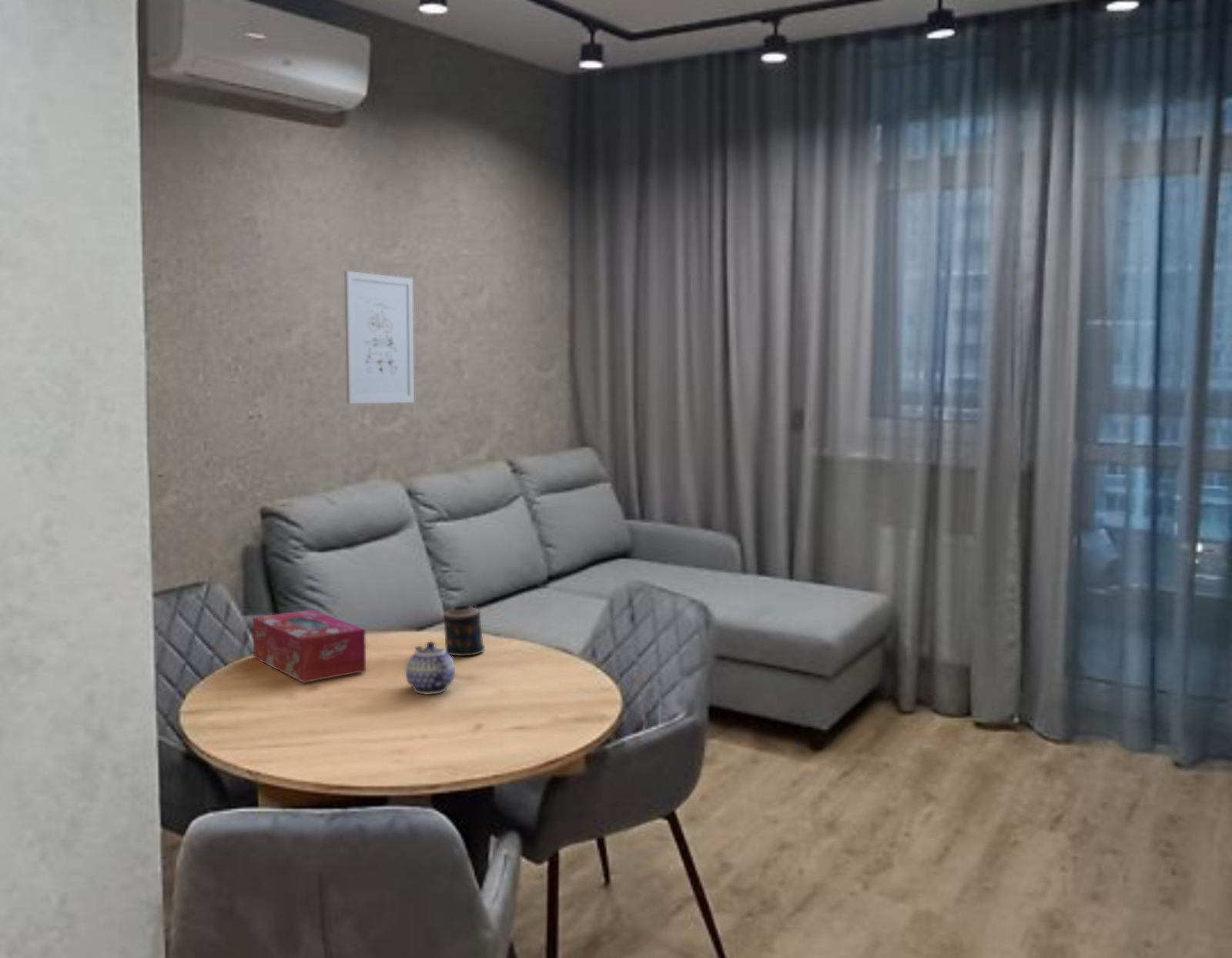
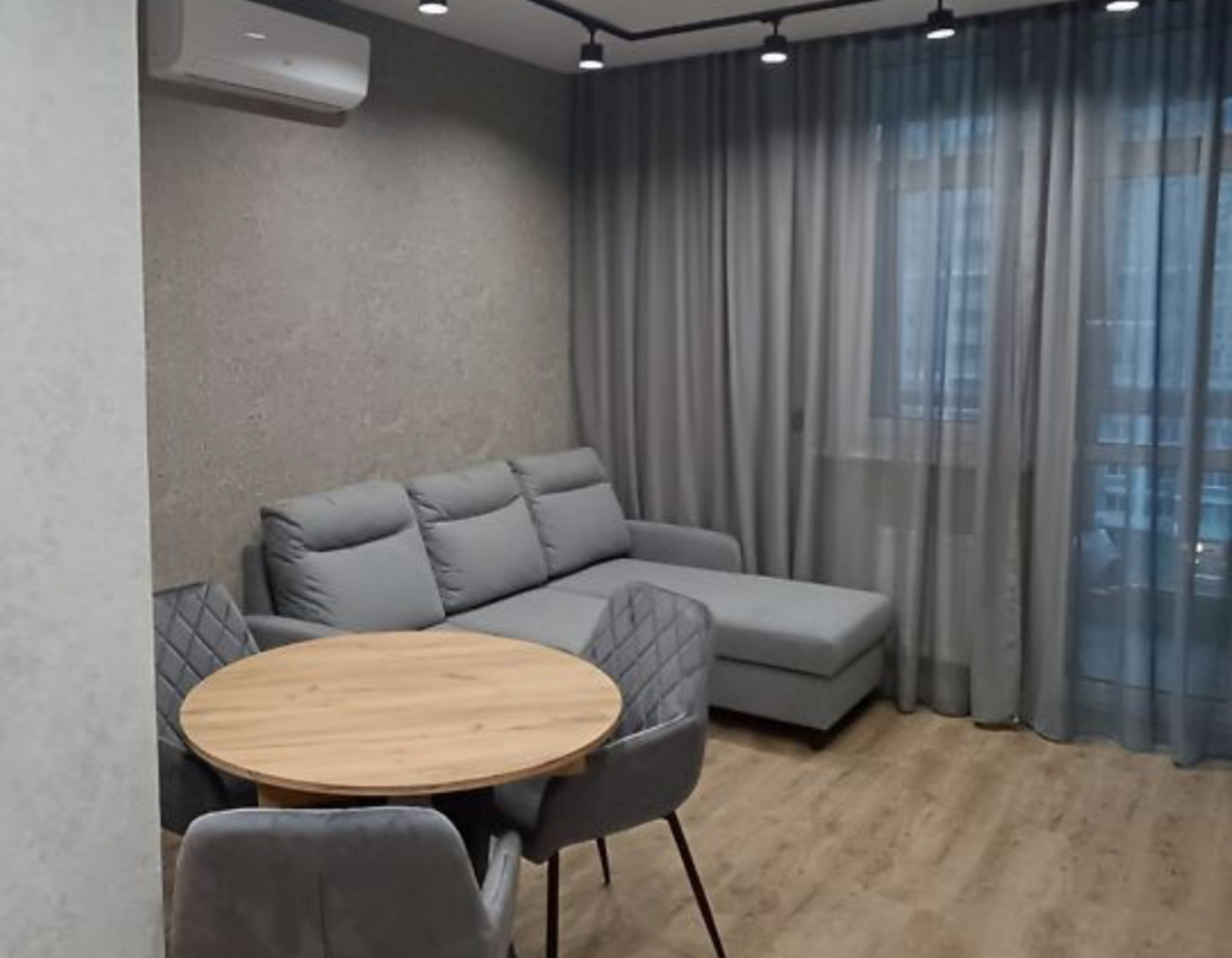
- teapot [405,641,456,695]
- tissue box [252,608,367,683]
- wall art [343,270,415,404]
- candle [443,605,486,657]
